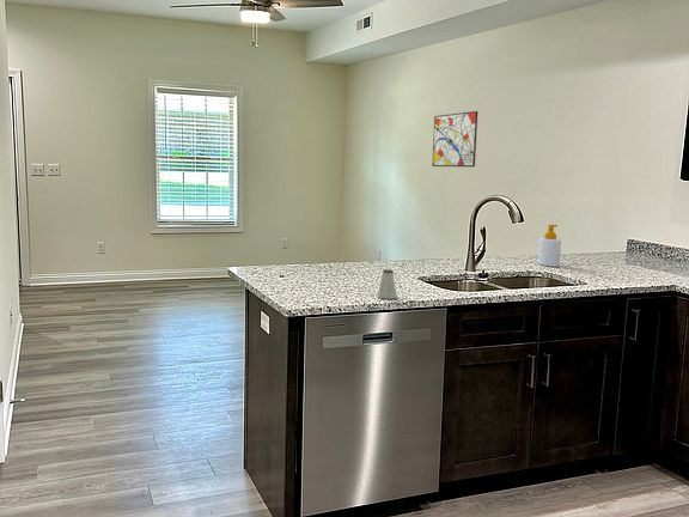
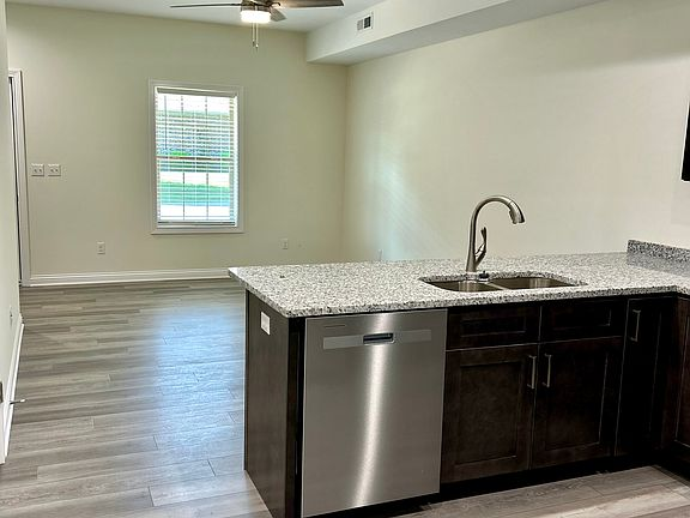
- wall art [431,110,478,168]
- soap bottle [537,224,562,268]
- saltshaker [376,268,398,300]
